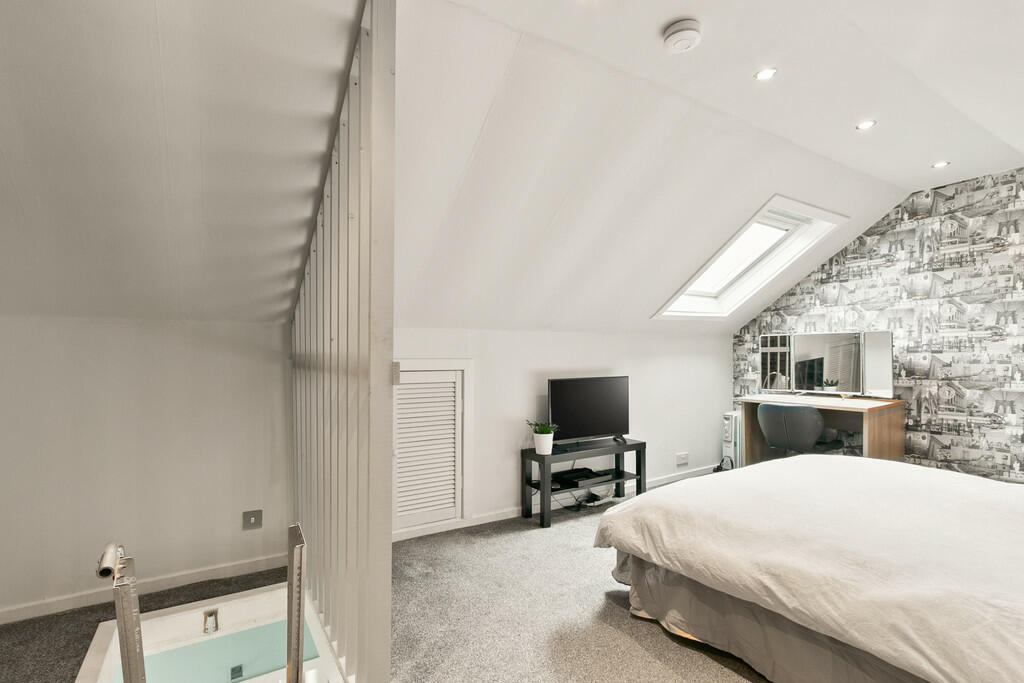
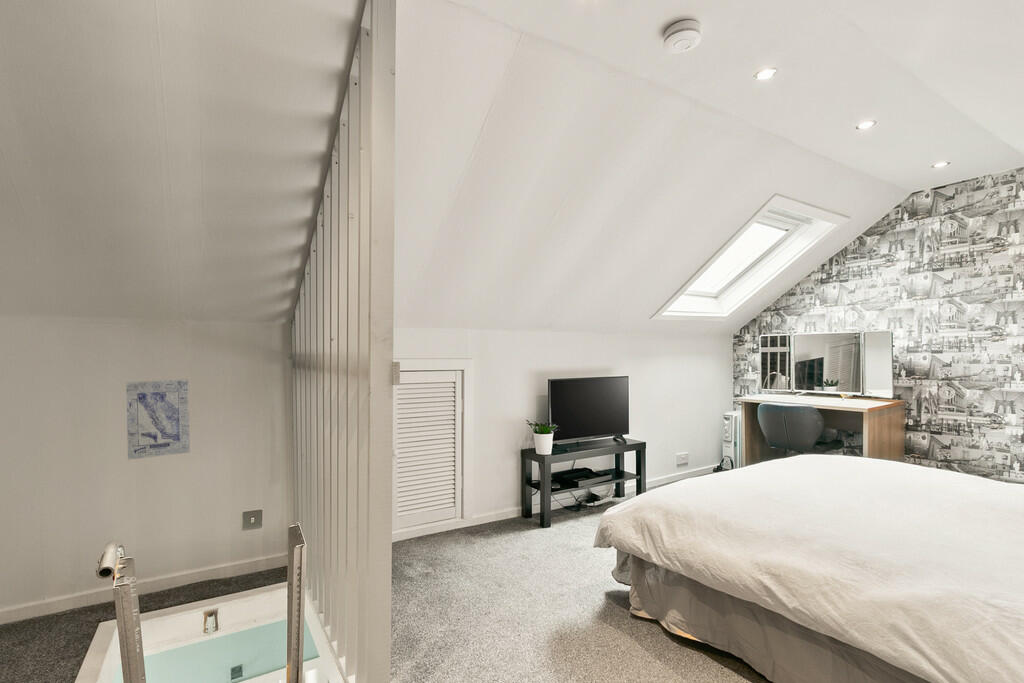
+ wall art [125,378,191,461]
